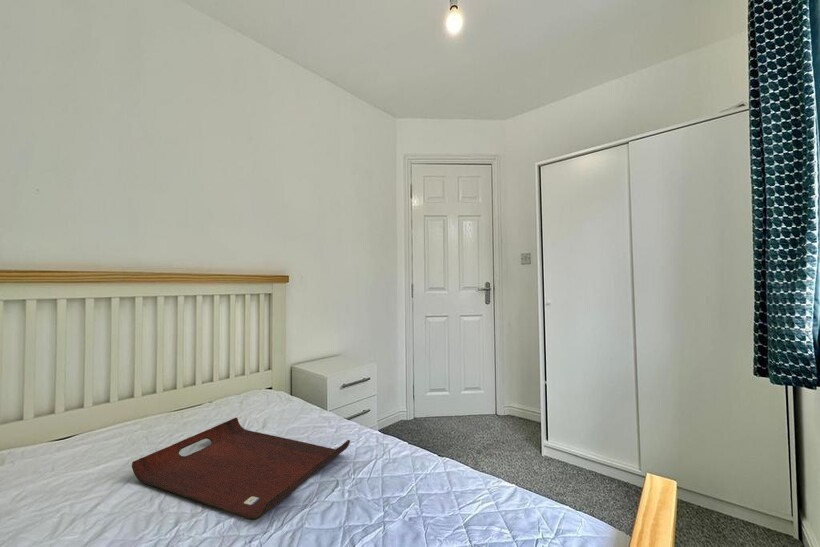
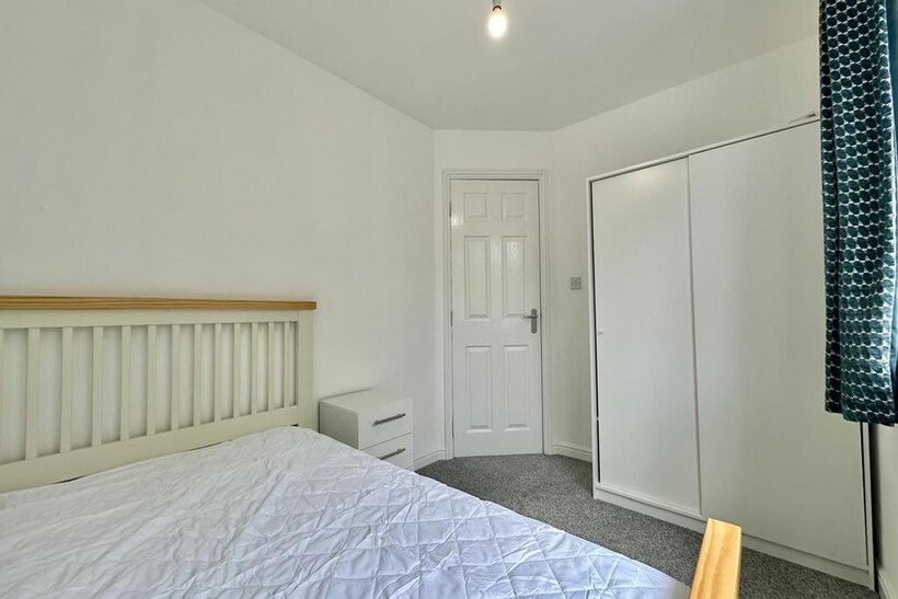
- serving tray [131,417,351,521]
